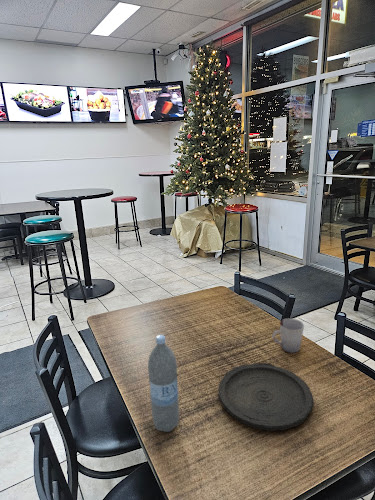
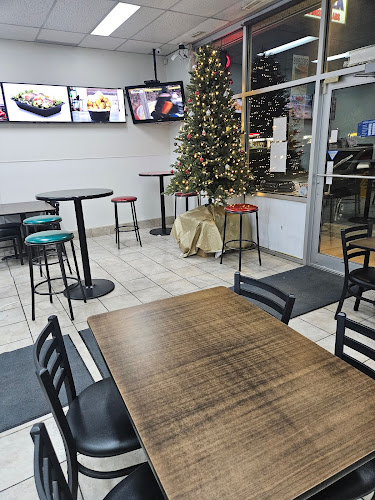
- water bottle [147,334,180,433]
- cup [272,317,305,354]
- plate [218,362,315,432]
